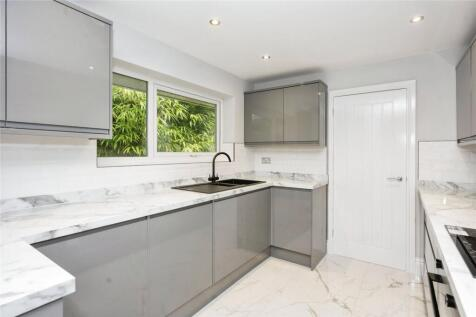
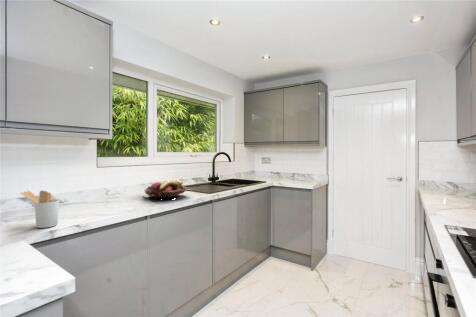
+ fruit basket [144,178,189,199]
+ utensil holder [20,189,60,229]
